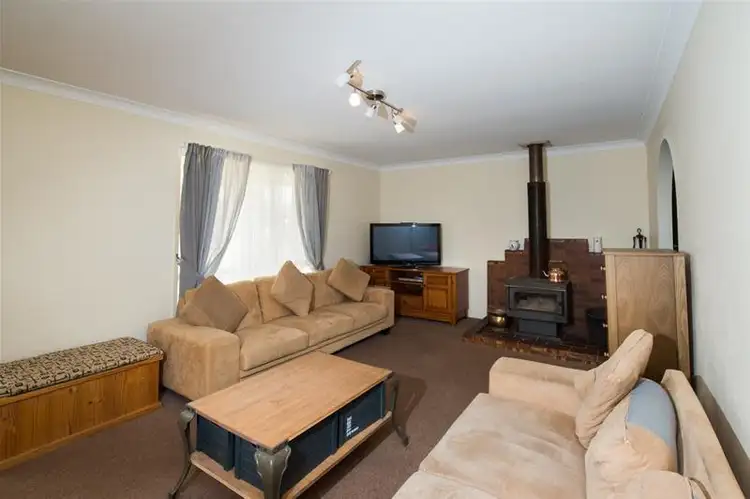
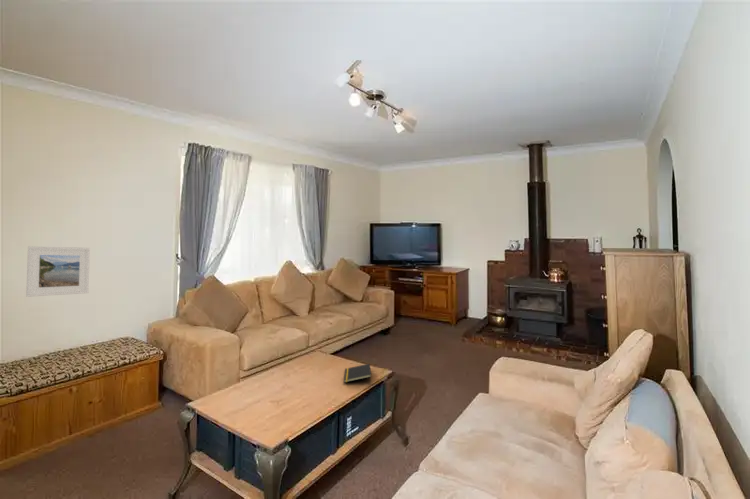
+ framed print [25,245,91,298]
+ notepad [343,363,372,383]
